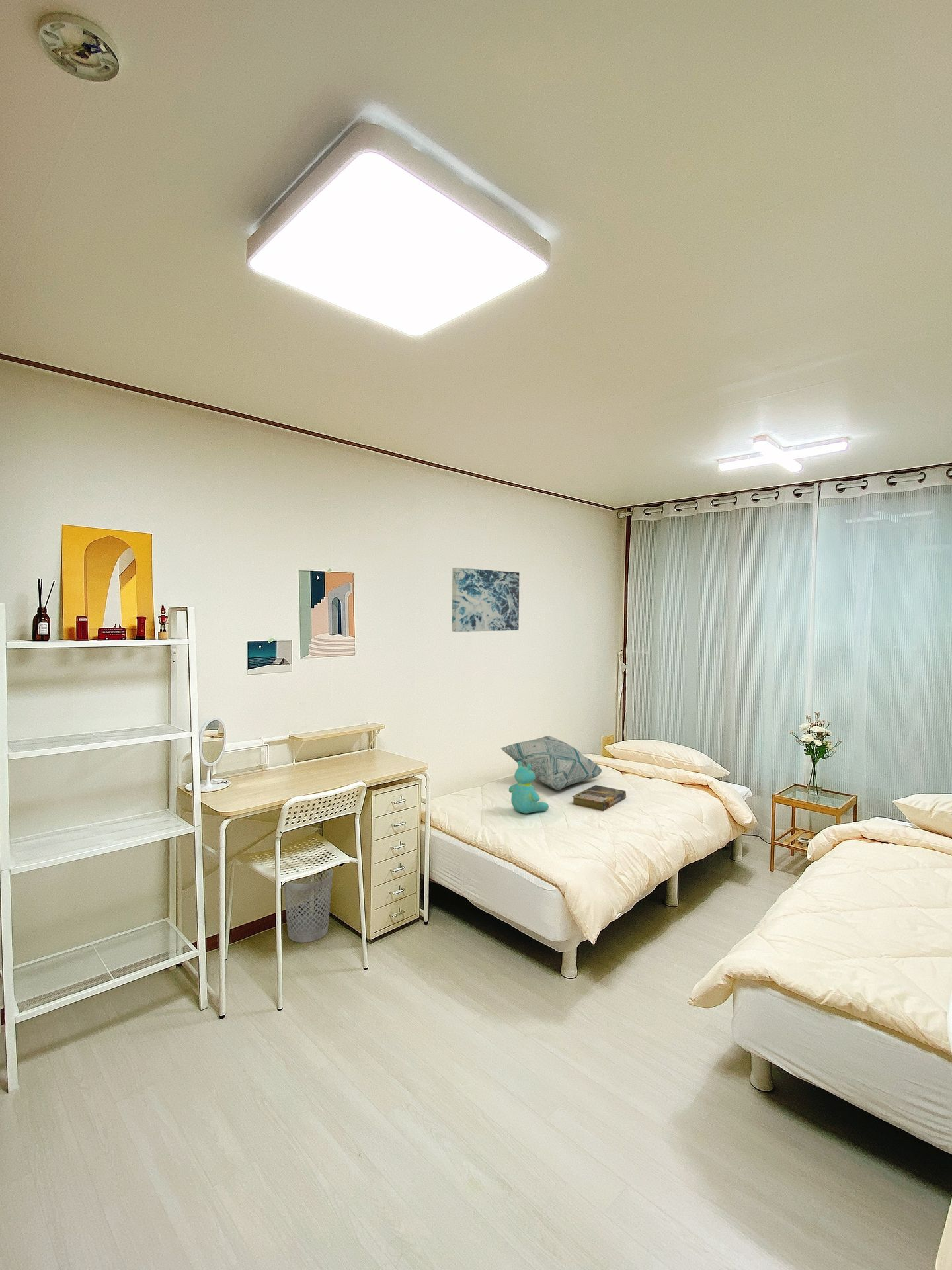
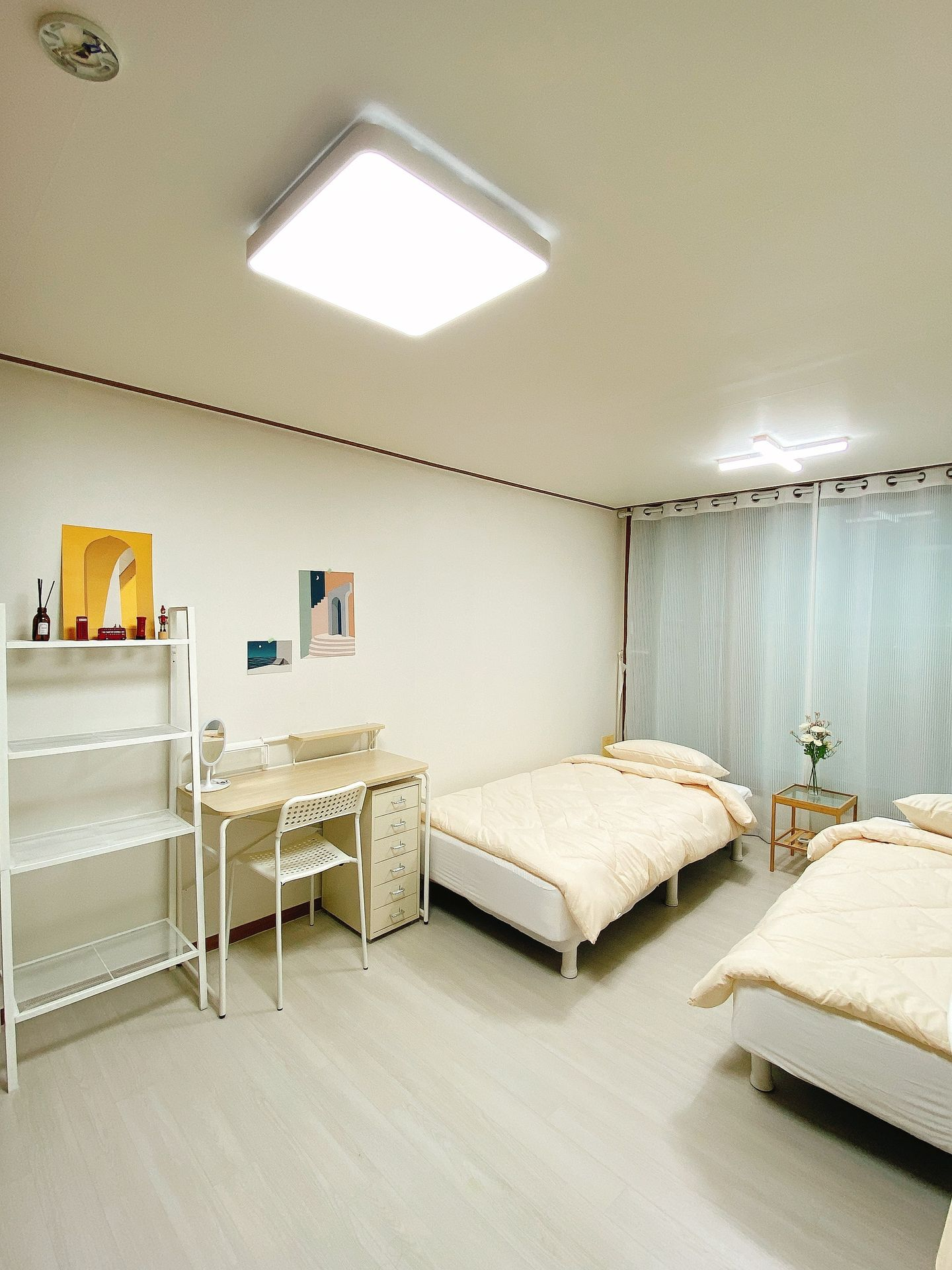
- book [571,784,627,812]
- teddy bear [508,761,549,814]
- wastebasket [283,868,333,943]
- wall art [452,567,520,632]
- decorative pillow [500,736,603,790]
